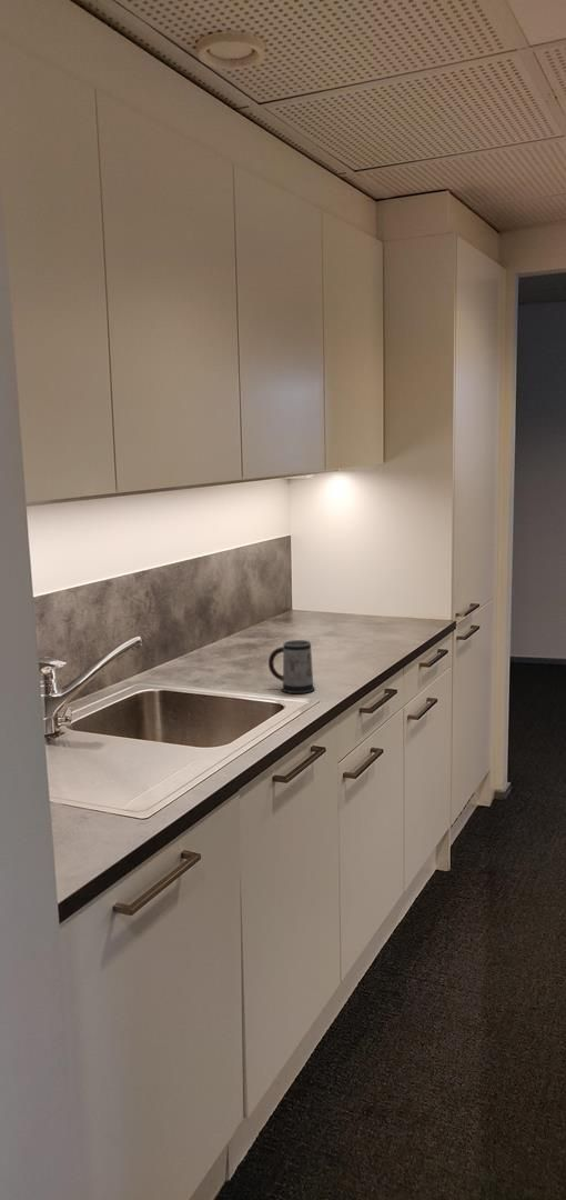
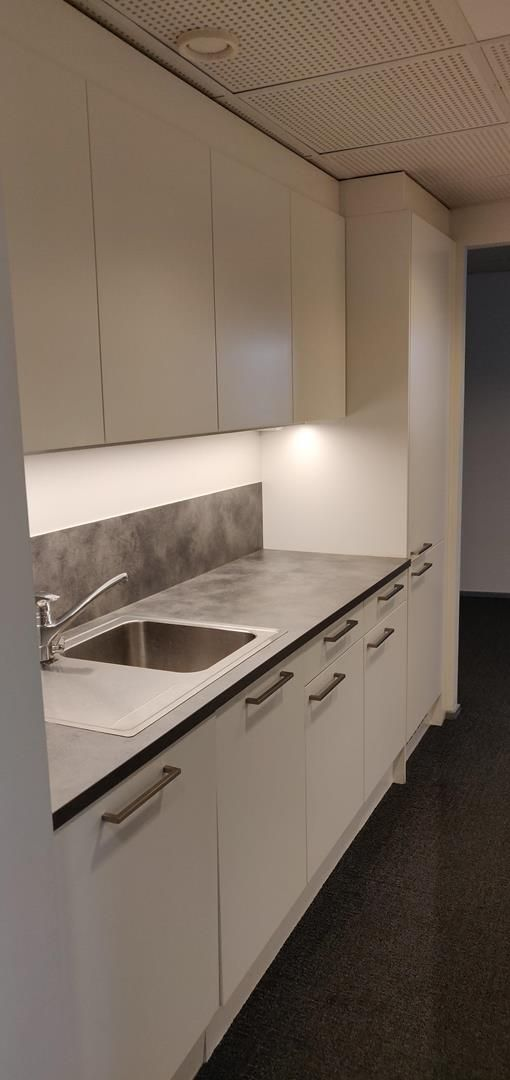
- mug [267,639,316,694]
